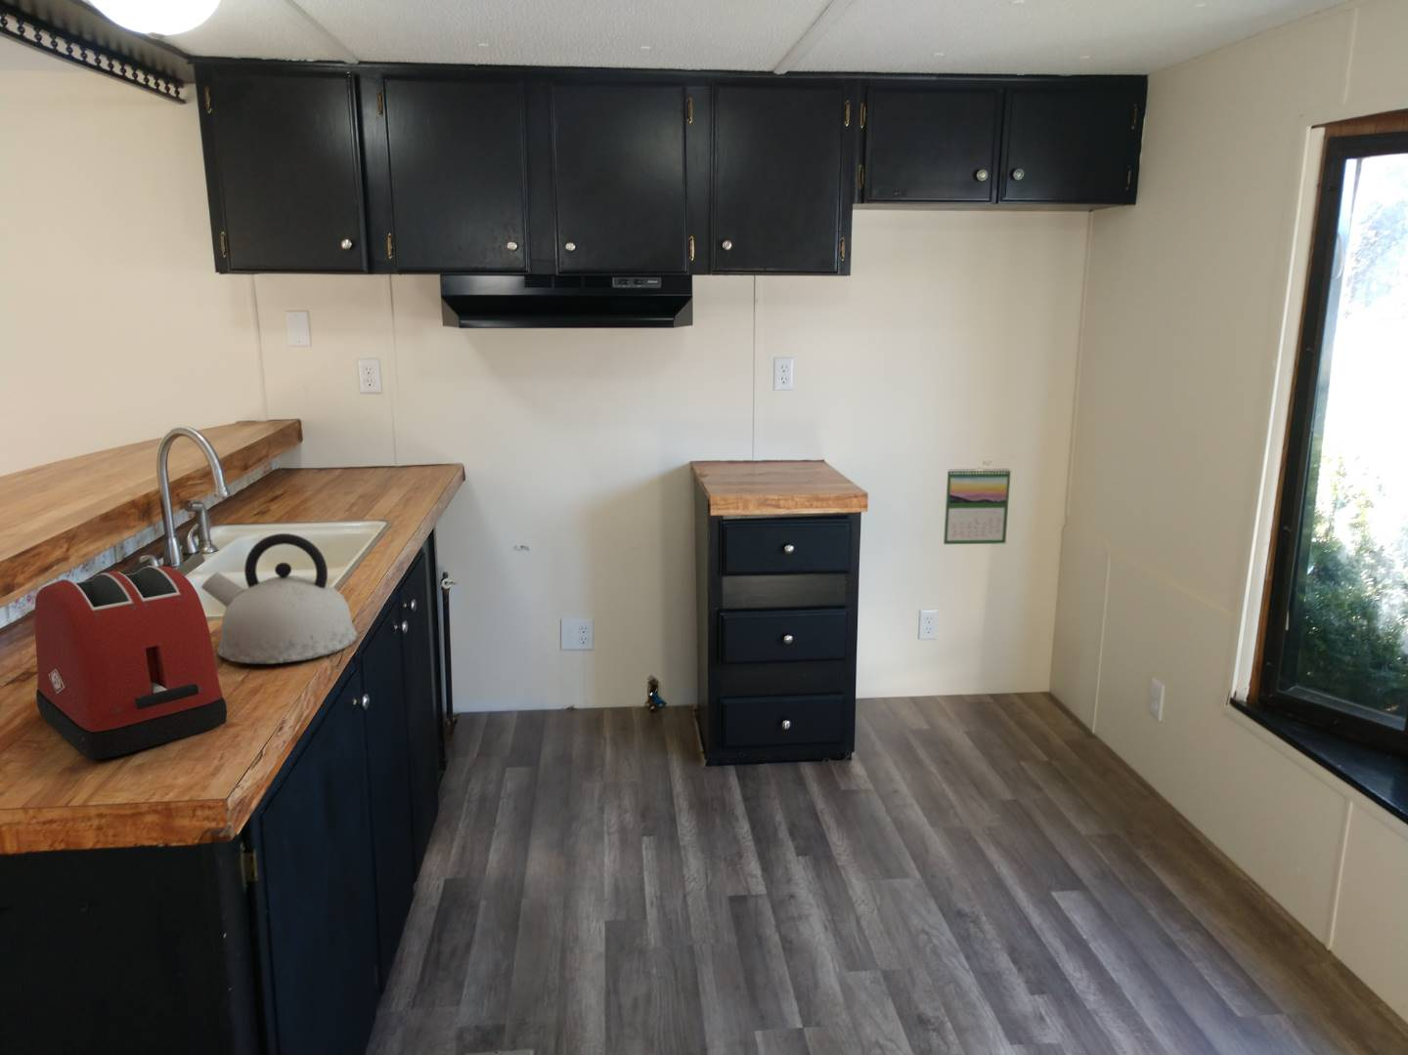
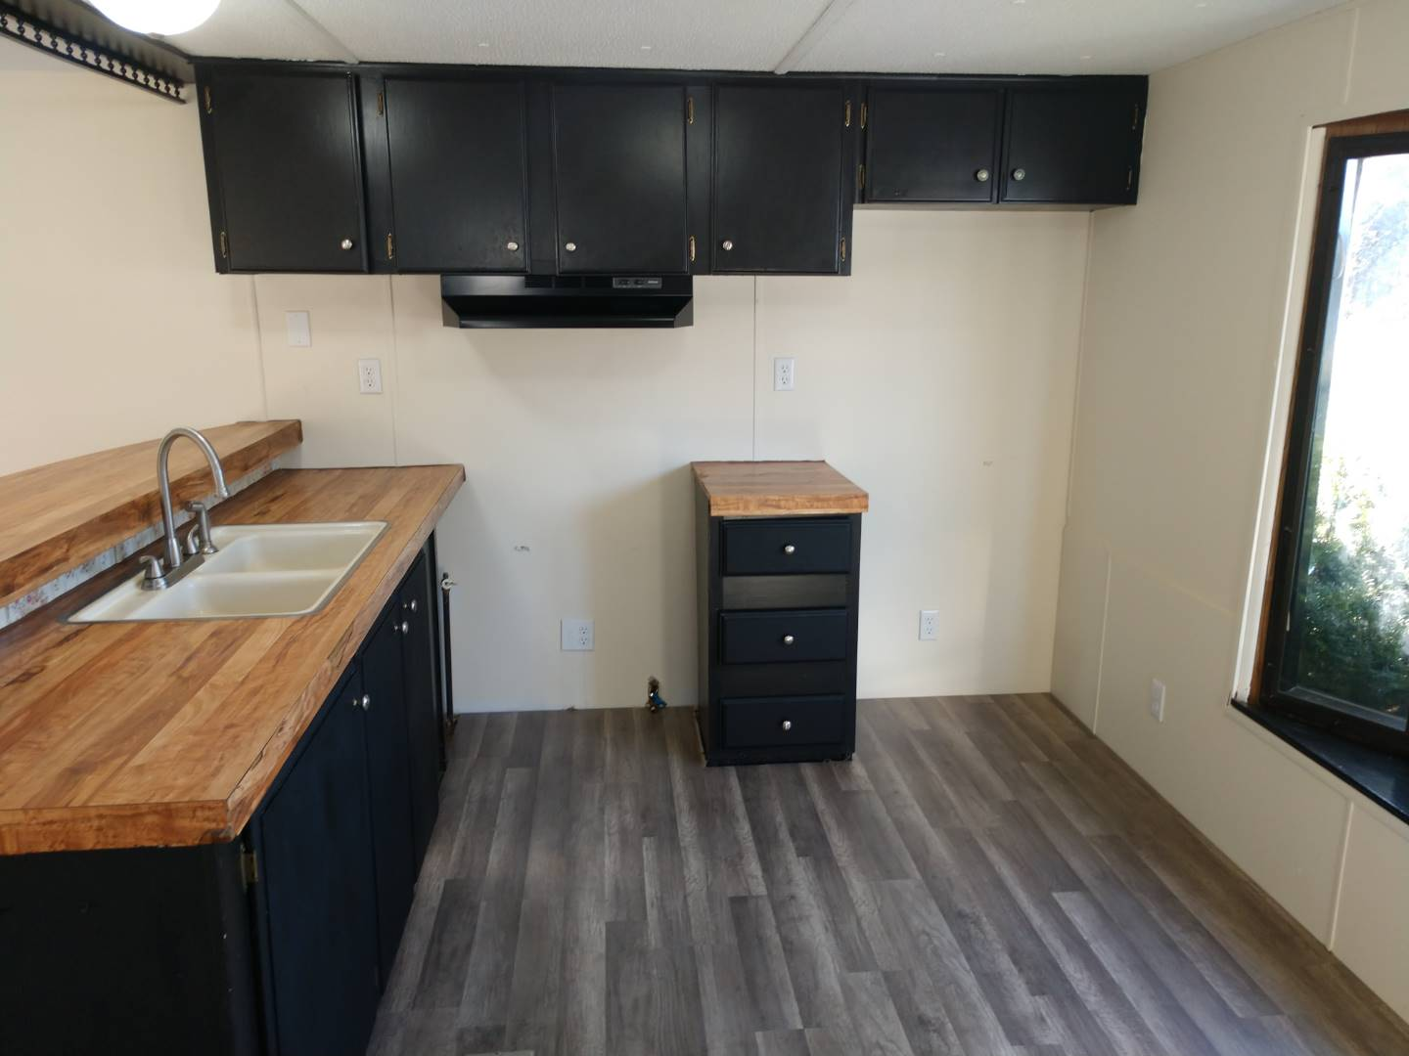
- kettle [201,532,359,664]
- calendar [942,465,1012,545]
- toaster [33,564,227,760]
